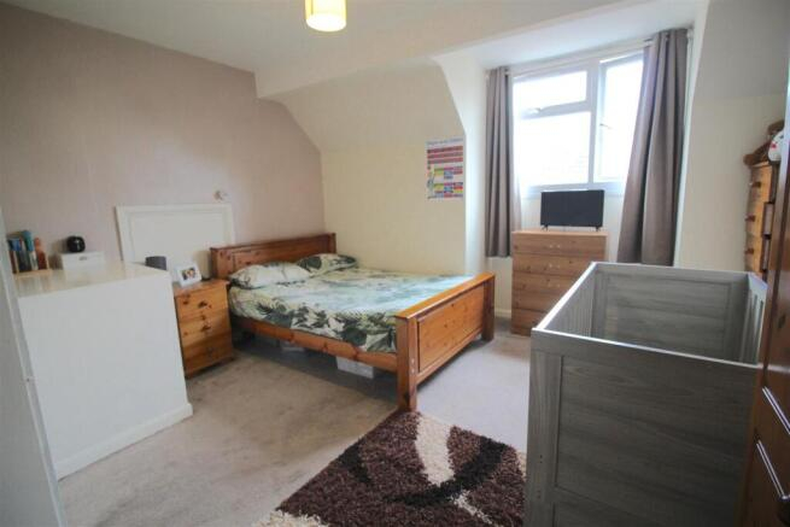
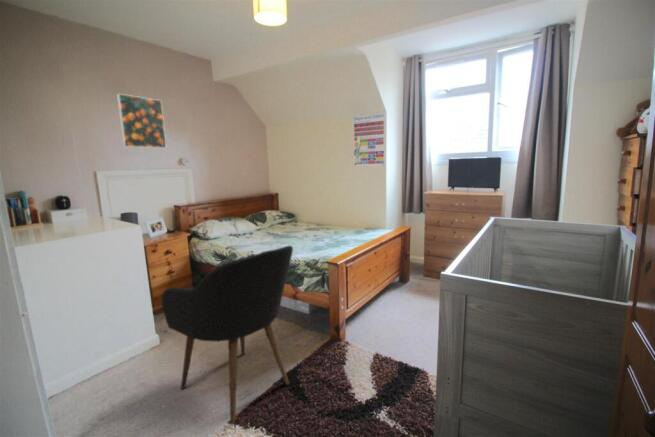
+ armchair [160,245,294,425]
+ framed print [116,93,167,149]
